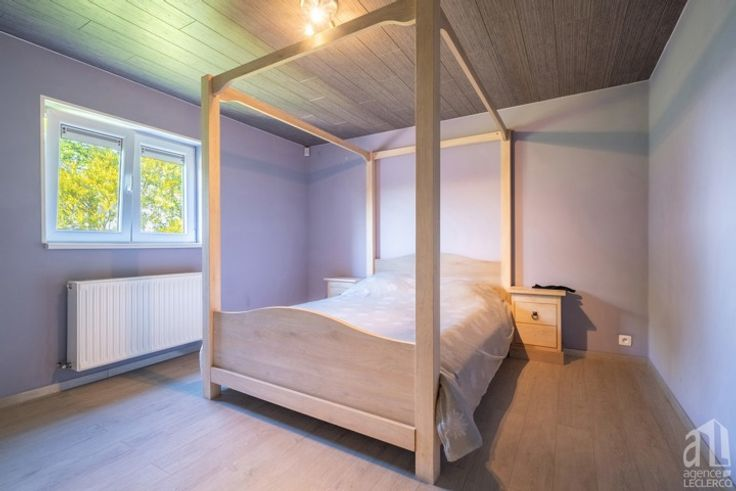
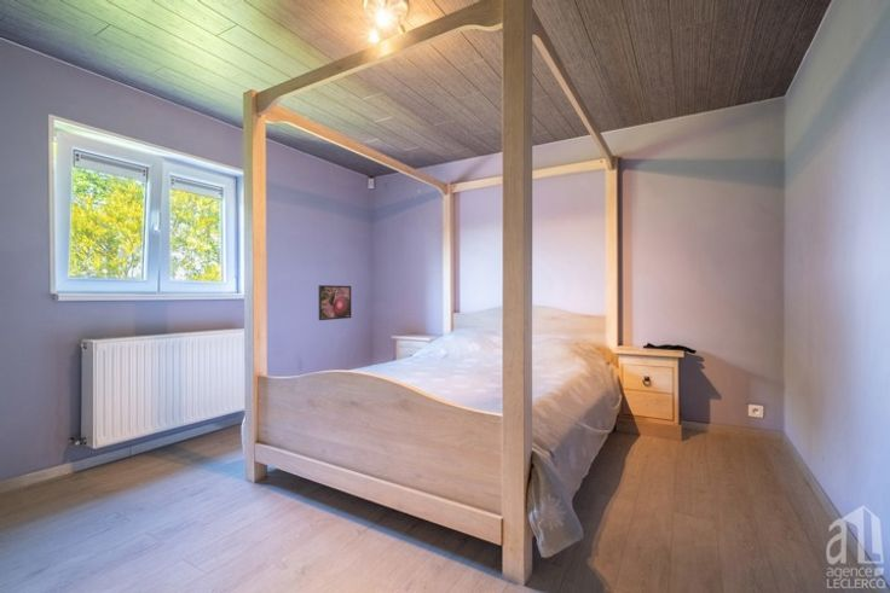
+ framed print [318,284,352,321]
